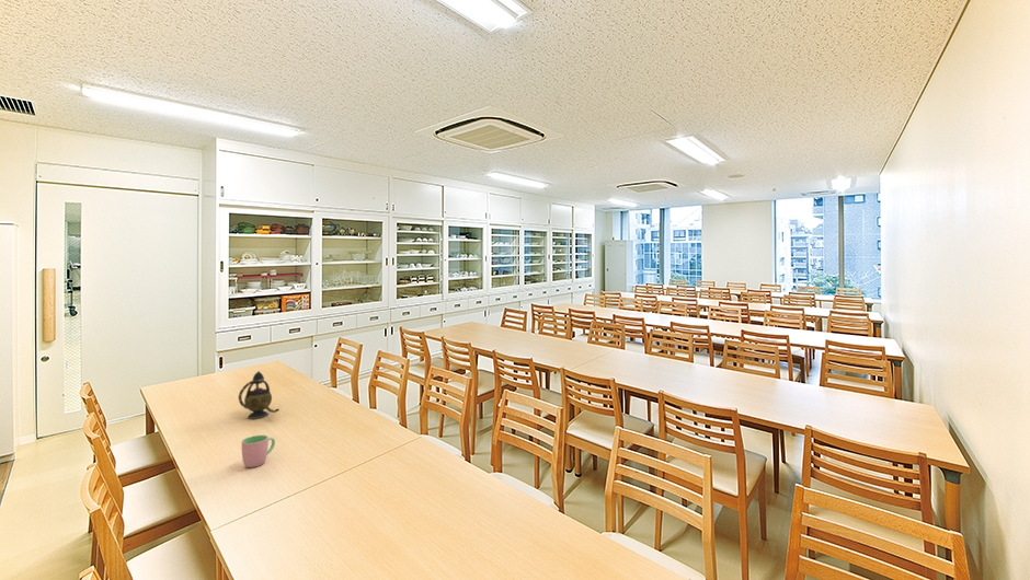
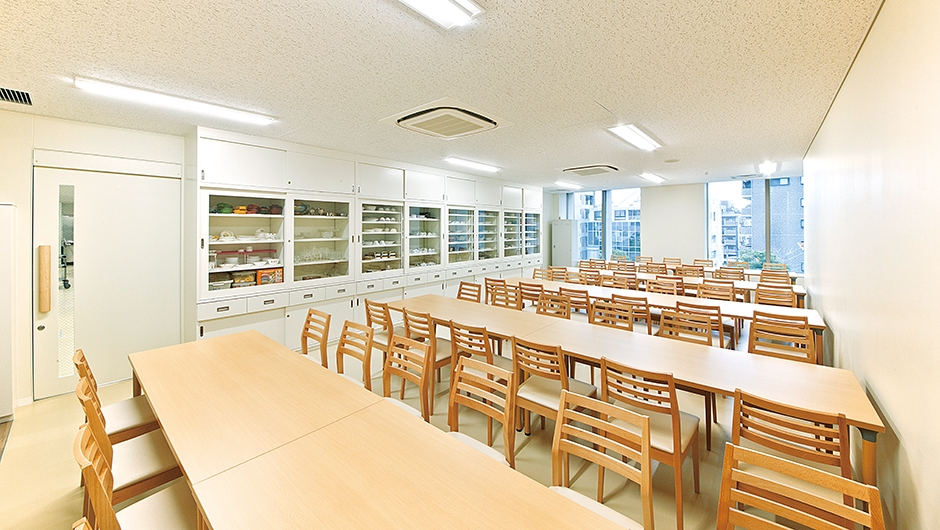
- teapot [238,370,281,420]
- cup [241,434,276,468]
